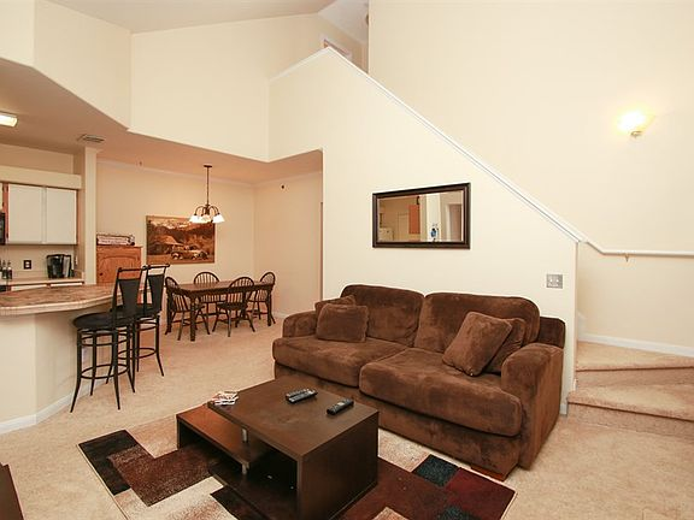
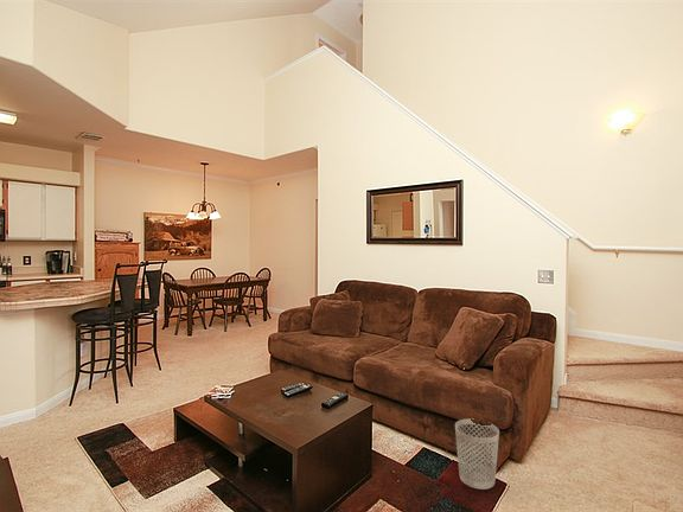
+ wastebasket [454,417,500,491]
